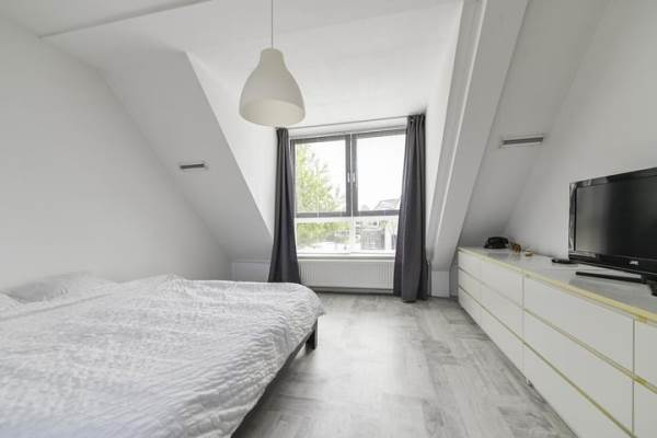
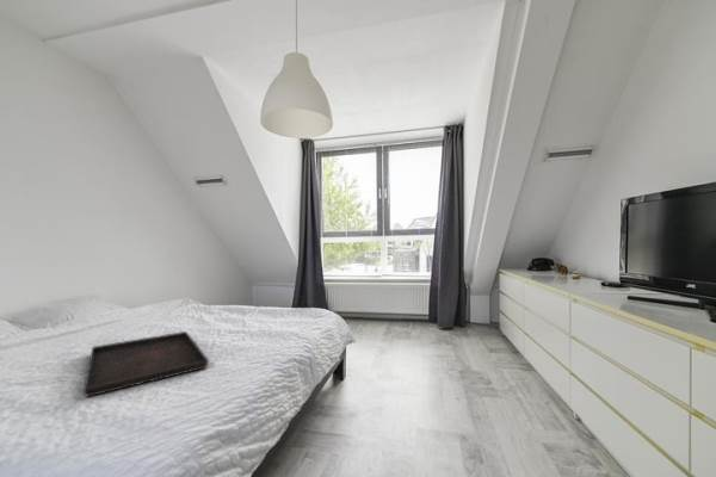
+ serving tray [82,330,210,398]
